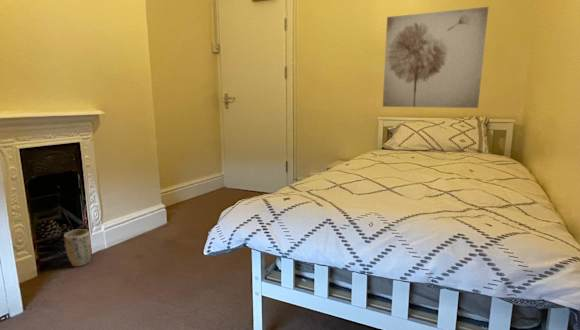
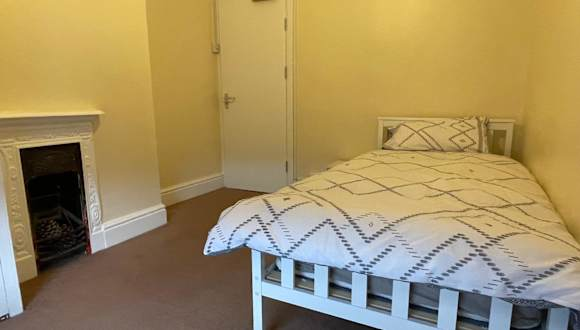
- plant pot [63,228,92,267]
- wall art [382,6,489,109]
